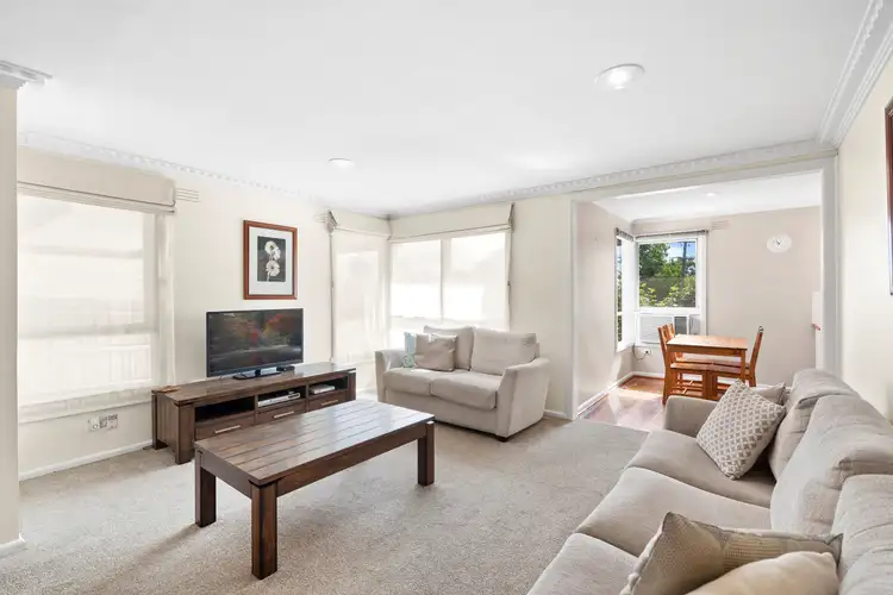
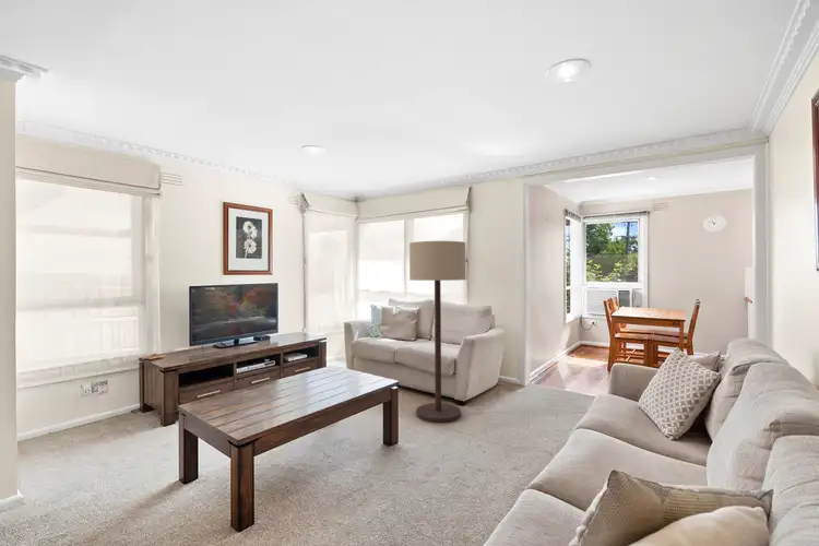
+ floor lamp [408,240,467,424]
